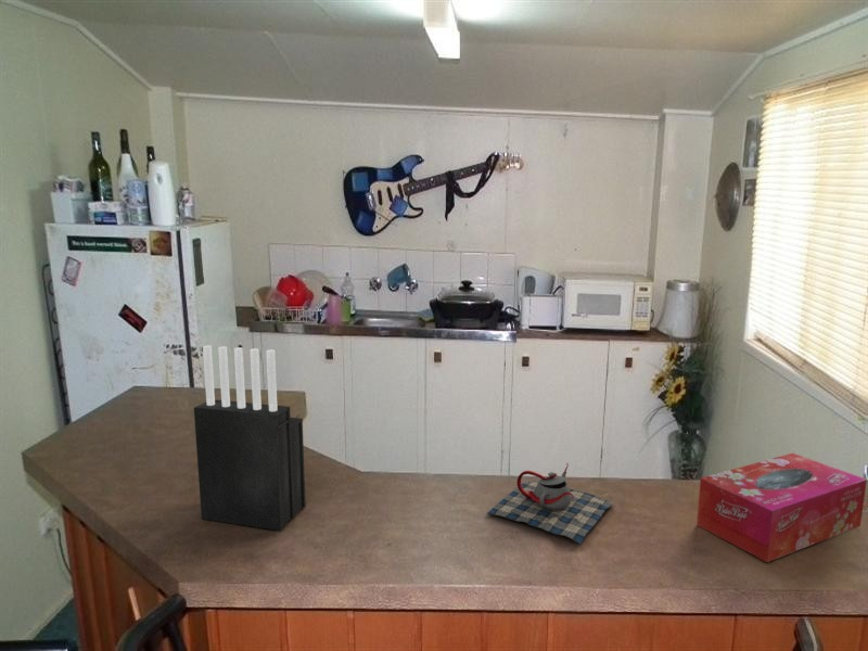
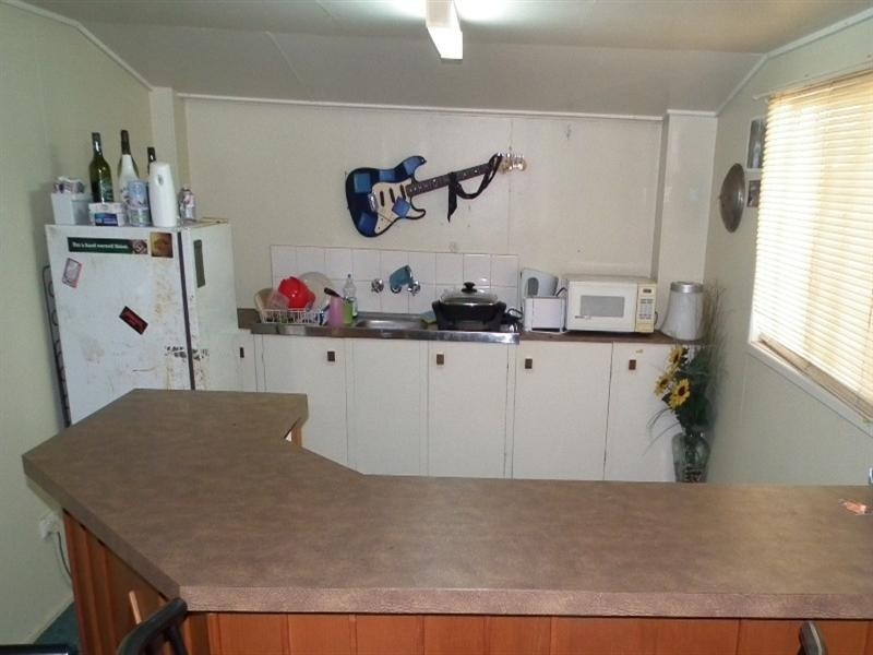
- knife block [193,344,307,532]
- teapot [486,462,614,545]
- tissue box [695,452,868,563]
